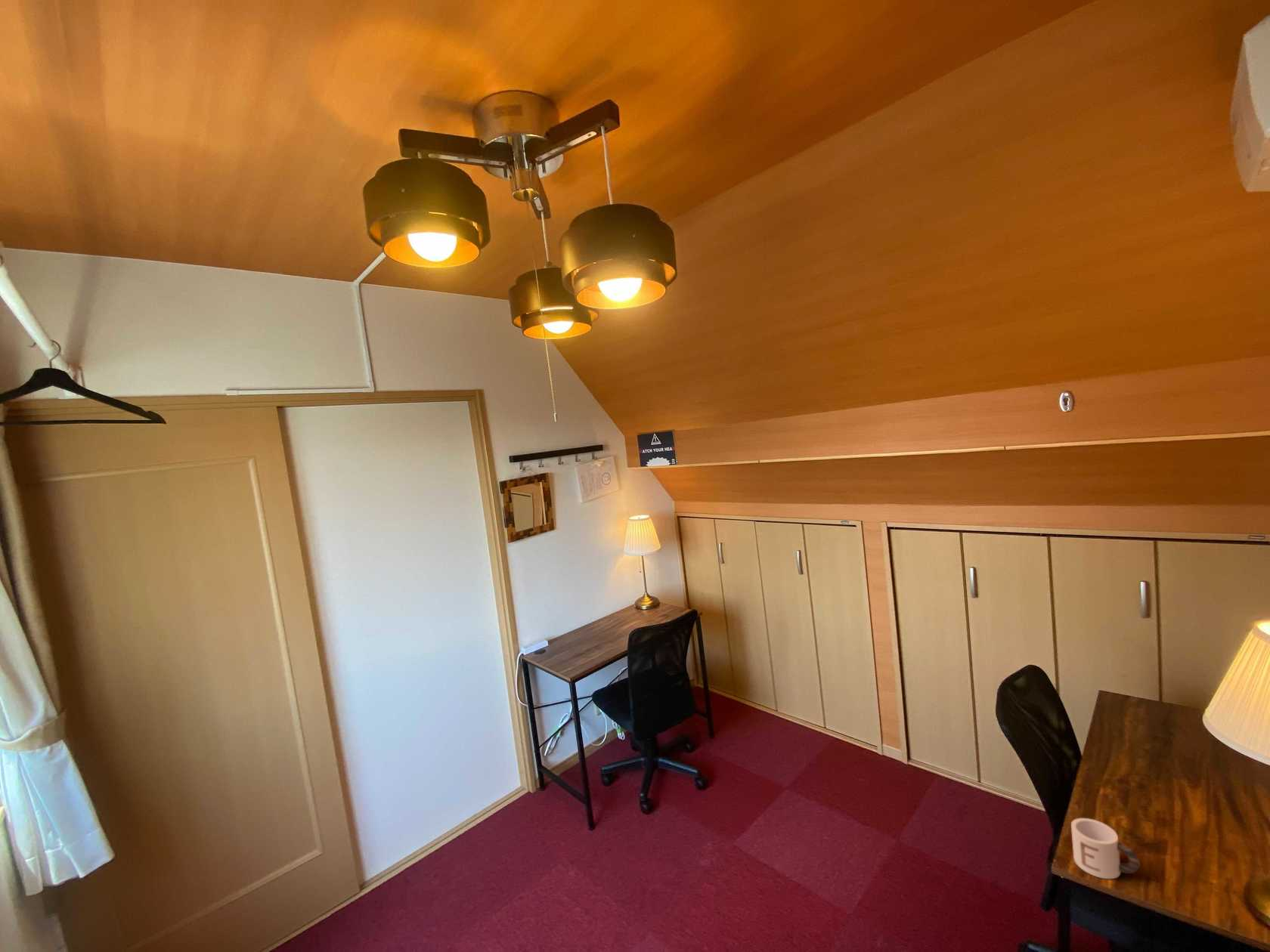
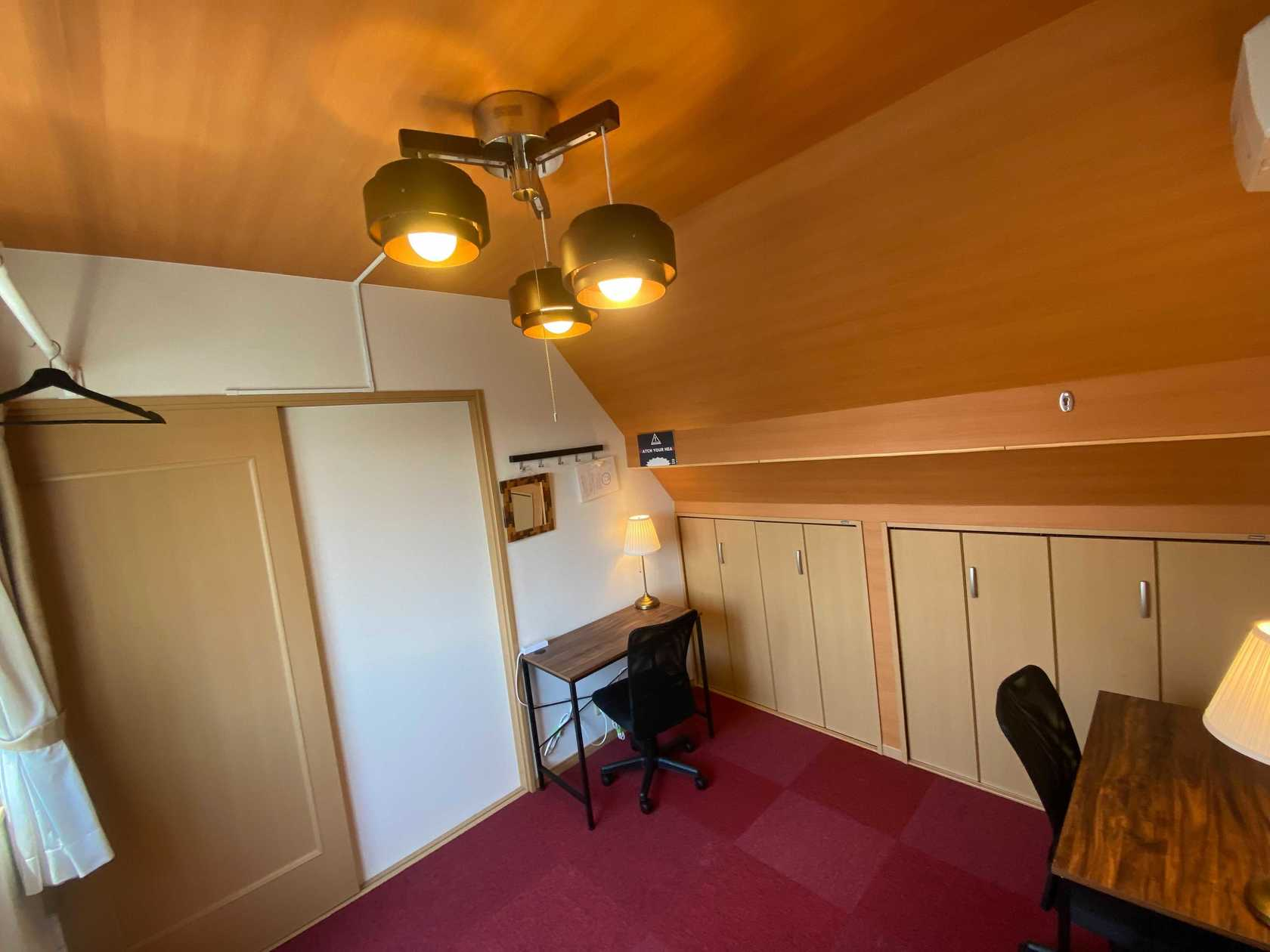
- mug [1070,818,1141,879]
